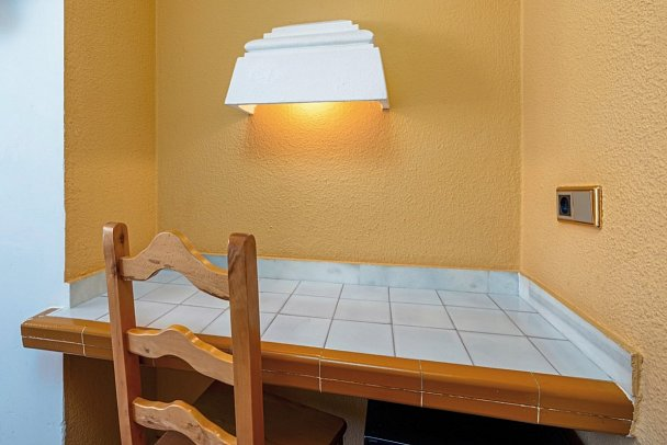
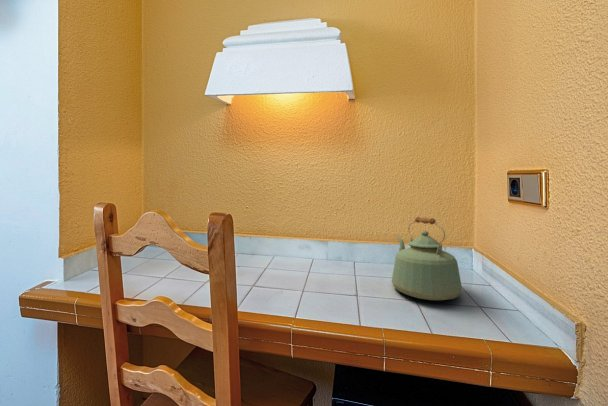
+ kettle [391,216,463,301]
